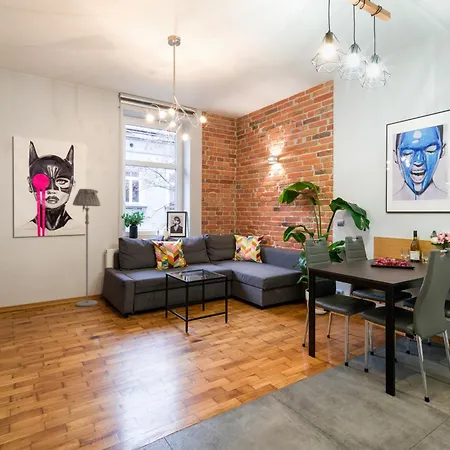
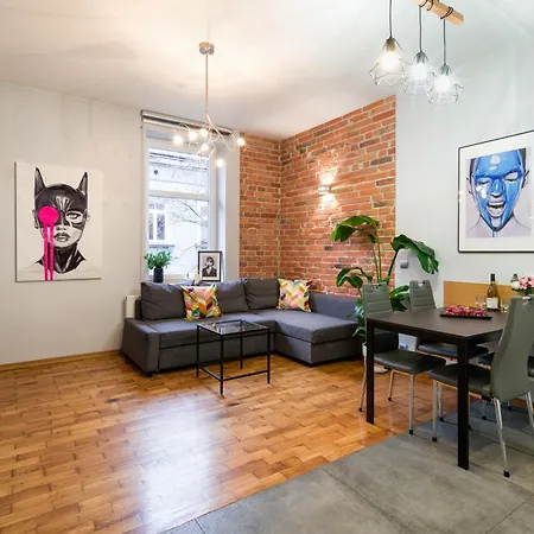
- floor lamp [72,188,102,307]
